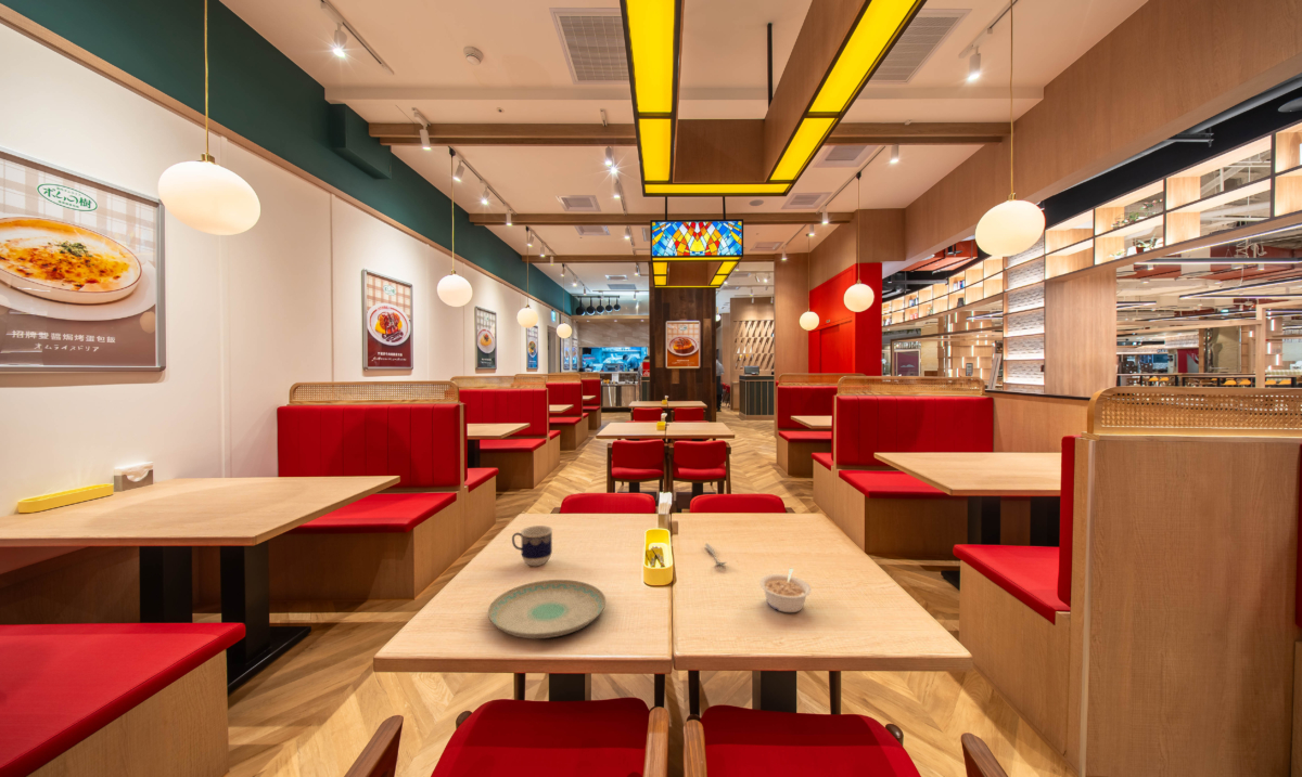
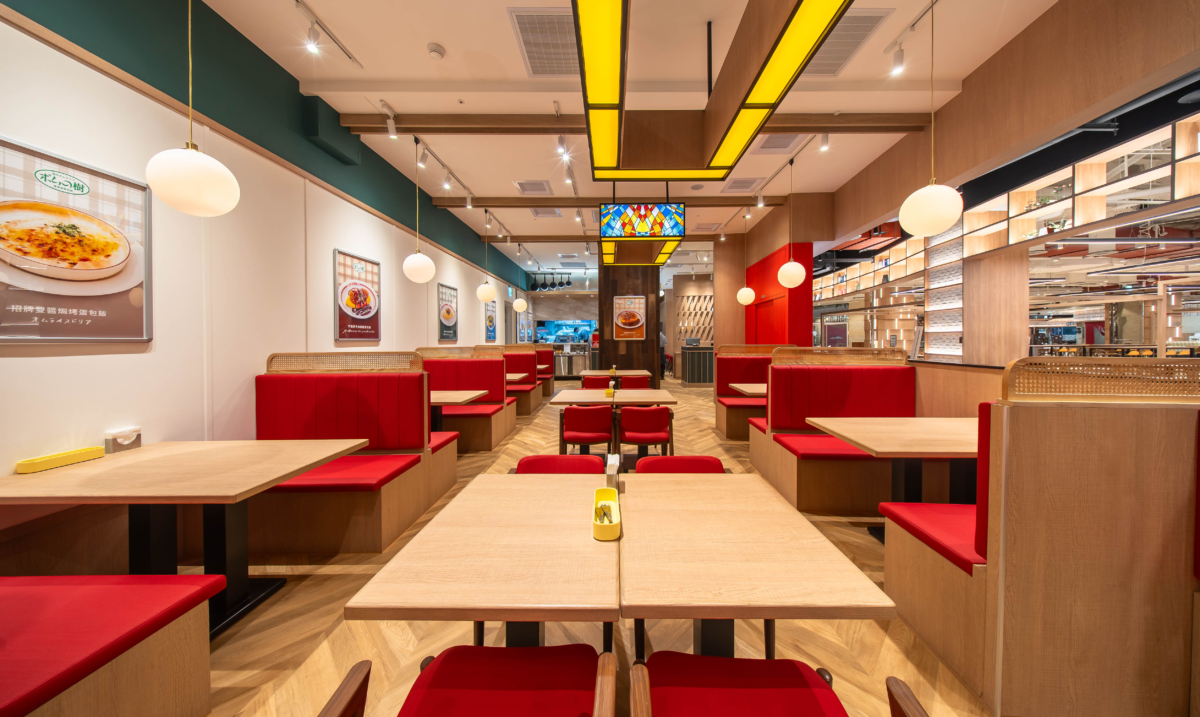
- spoon [704,543,727,566]
- plate [487,579,607,639]
- cup [511,525,553,567]
- legume [758,567,812,613]
